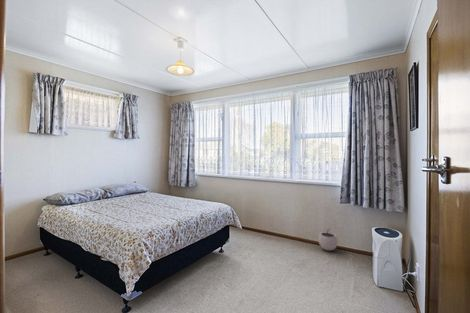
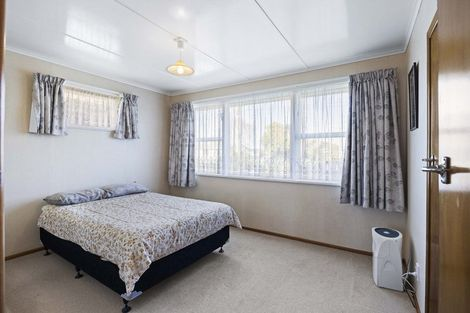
- plant pot [318,228,338,252]
